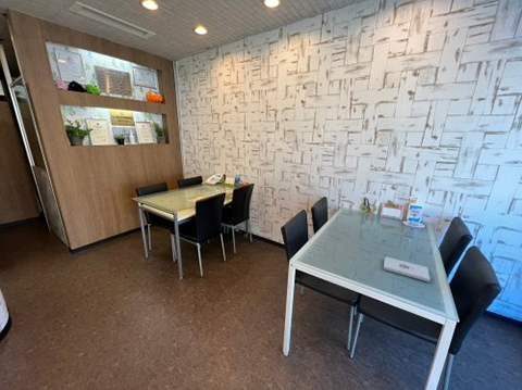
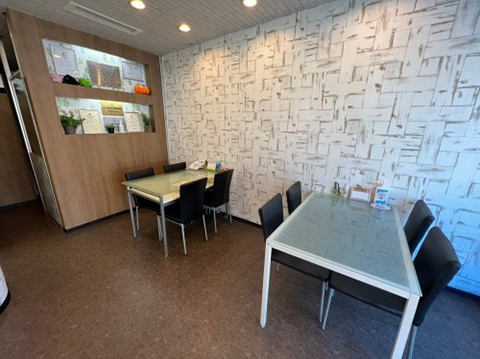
- notepad [383,256,432,284]
